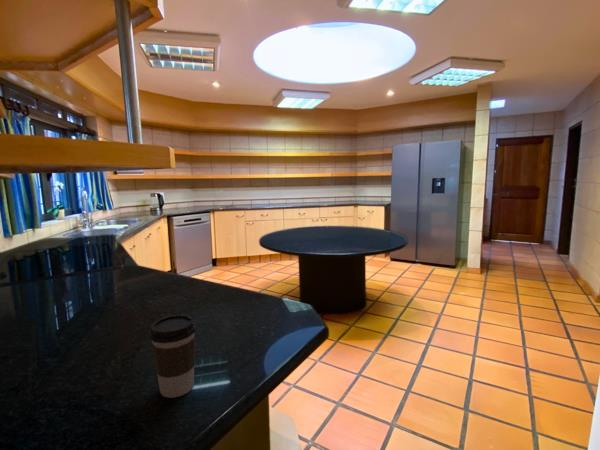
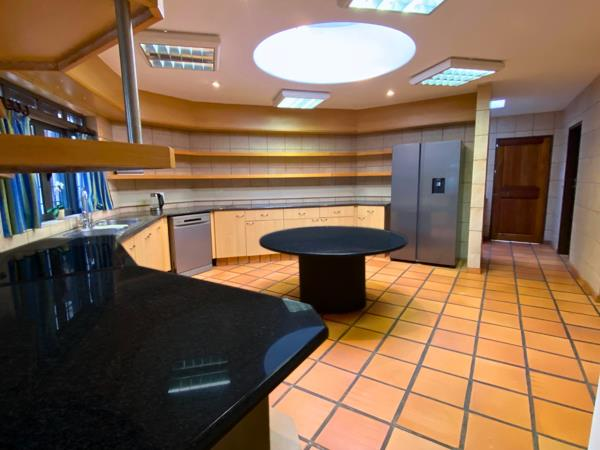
- coffee cup [148,313,197,399]
